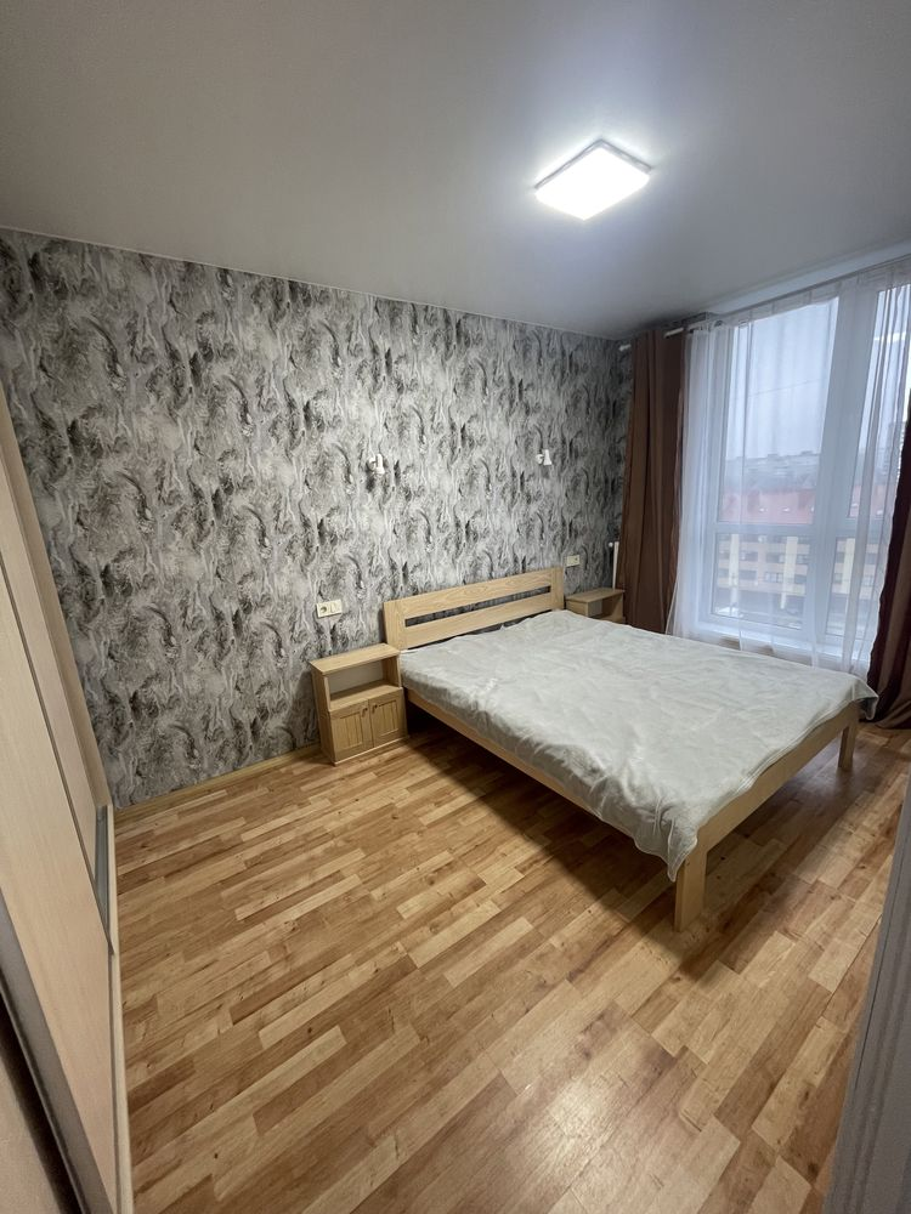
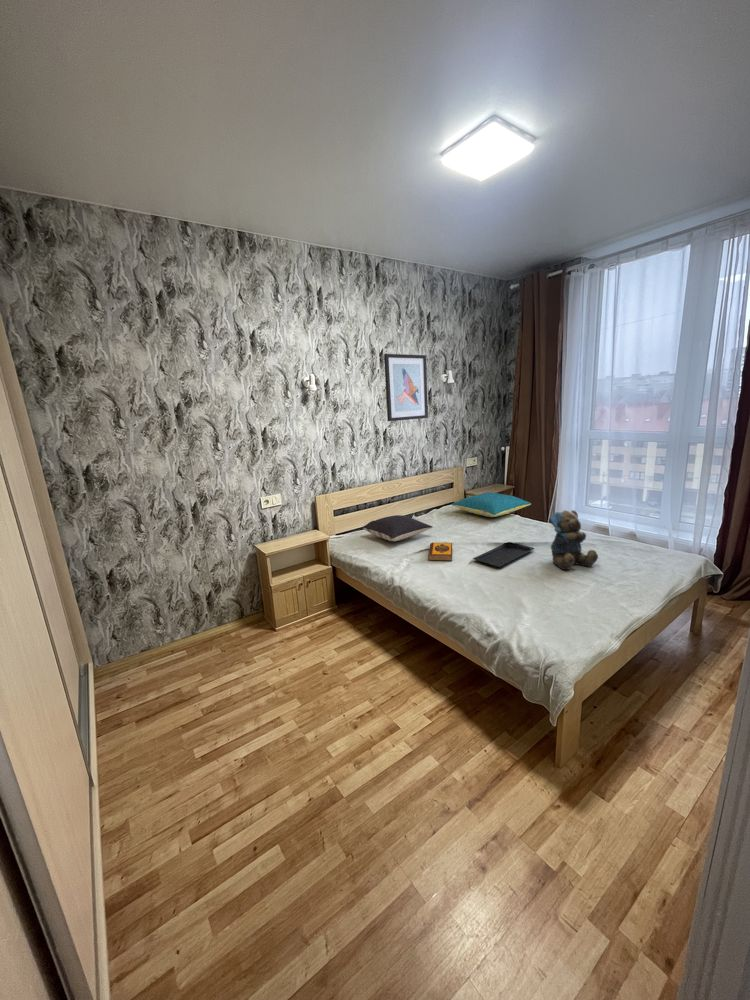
+ serving tray [472,541,535,568]
+ teddy bear [548,509,599,571]
+ wall art [383,353,429,422]
+ pillow [362,514,434,543]
+ pillow [450,491,532,518]
+ hardback book [427,542,453,562]
